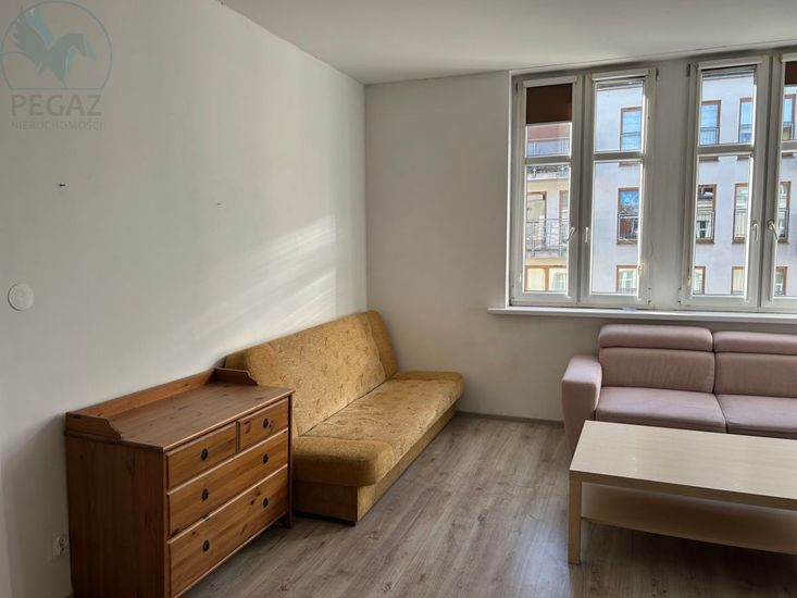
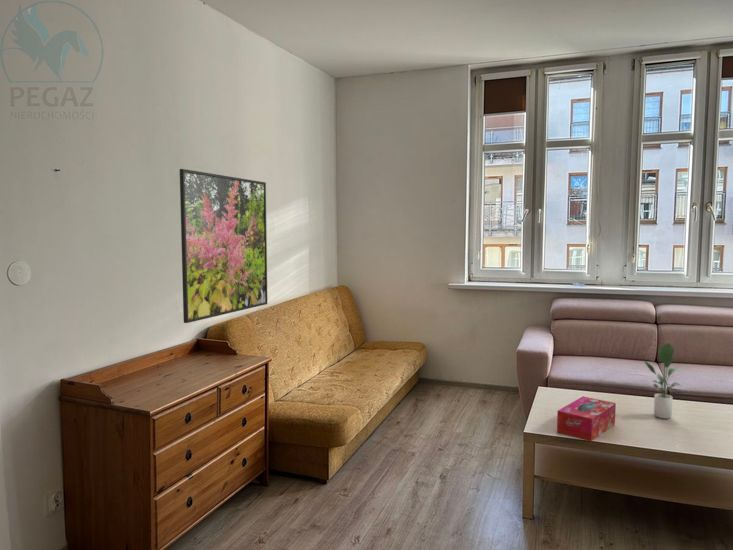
+ tissue box [556,395,617,442]
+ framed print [179,168,268,324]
+ potted plant [643,342,683,420]
